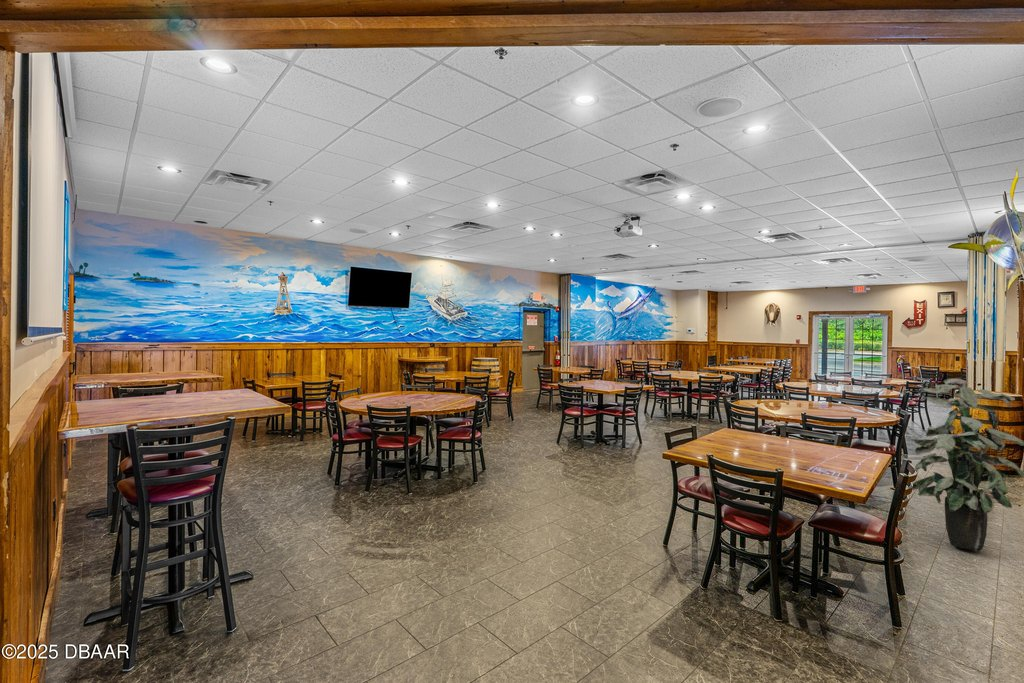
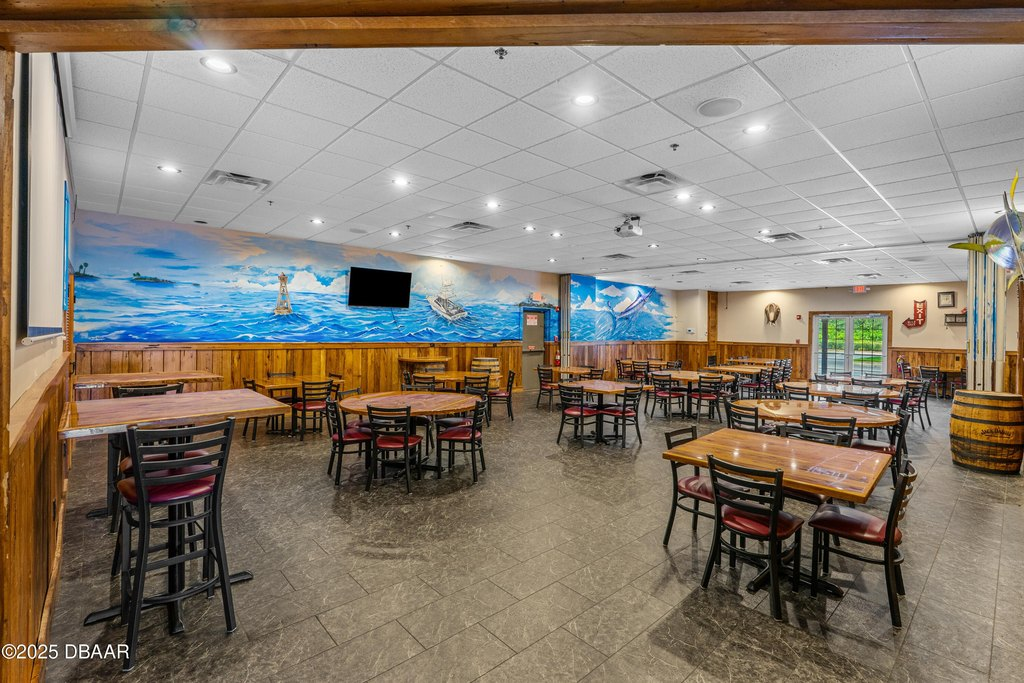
- indoor plant [911,378,1024,552]
